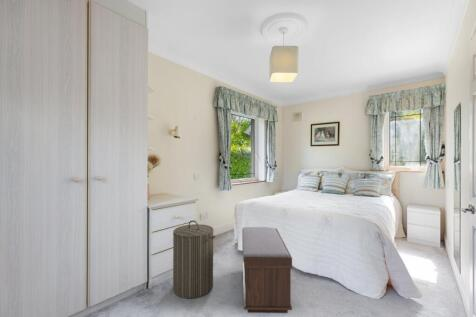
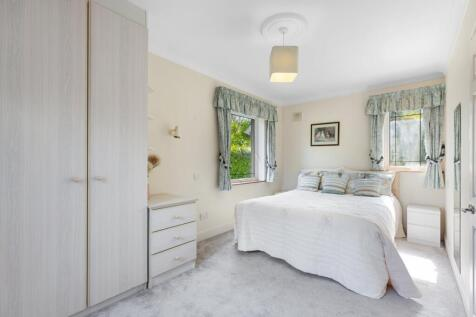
- laundry hamper [172,219,216,299]
- bench [241,226,293,314]
